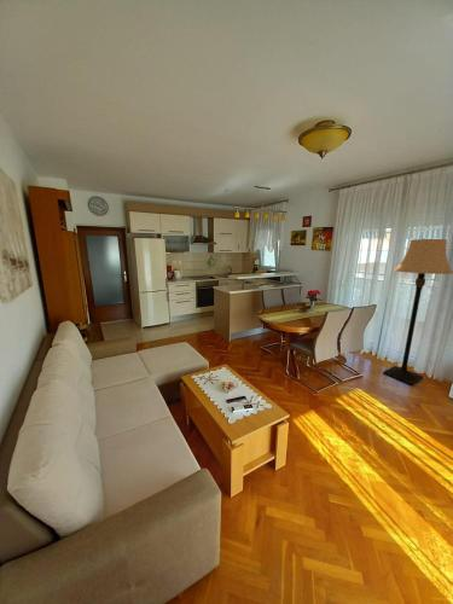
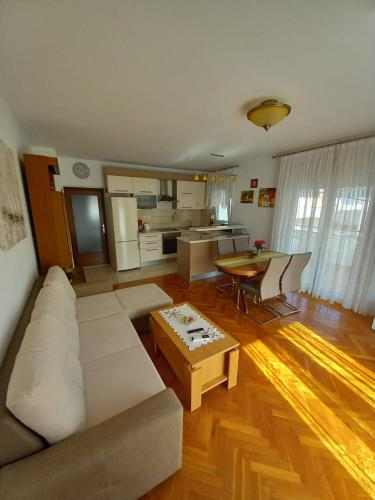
- lamp [382,238,453,387]
